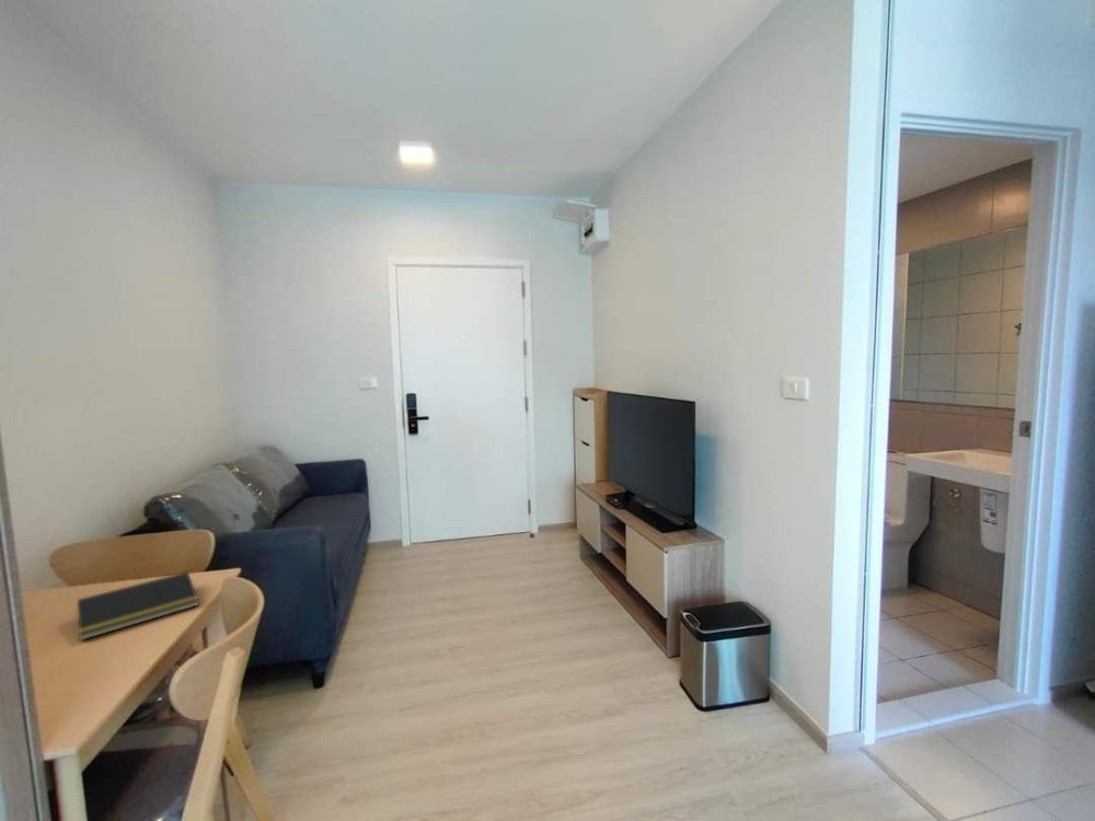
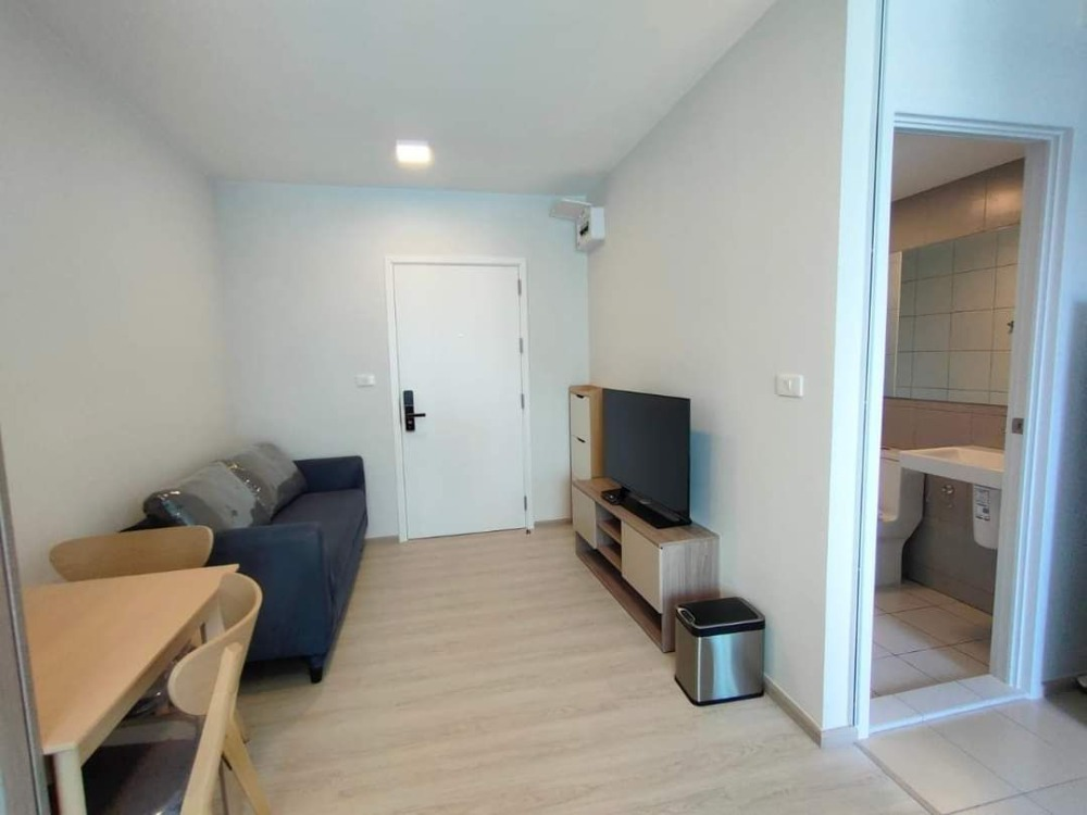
- notepad [74,570,200,641]
